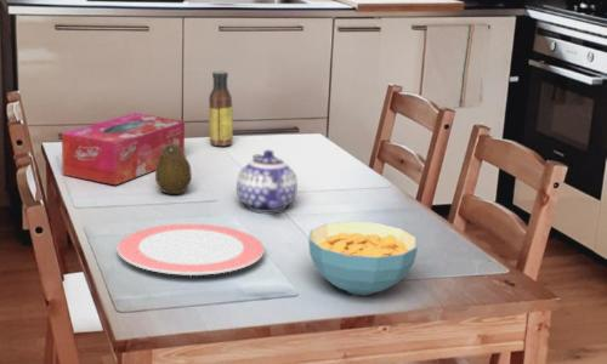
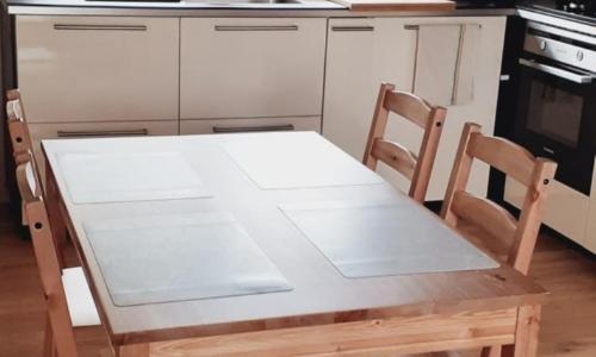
- cereal bowl [307,220,419,296]
- plate [117,223,266,277]
- fruit [154,143,193,195]
- sauce bottle [208,69,234,148]
- teapot [236,149,299,214]
- tissue box [61,112,186,186]
